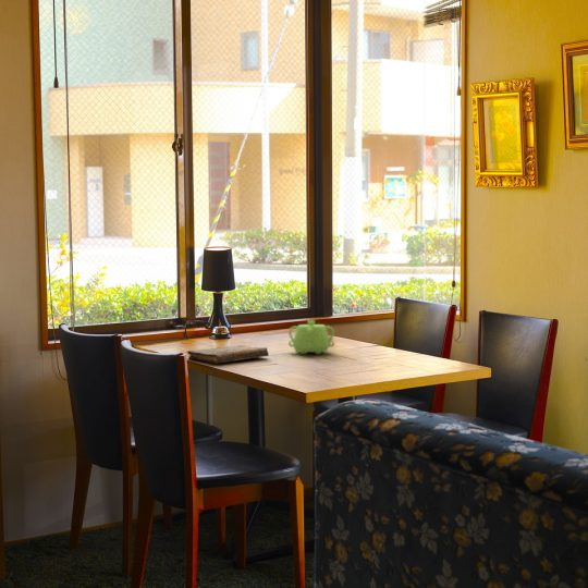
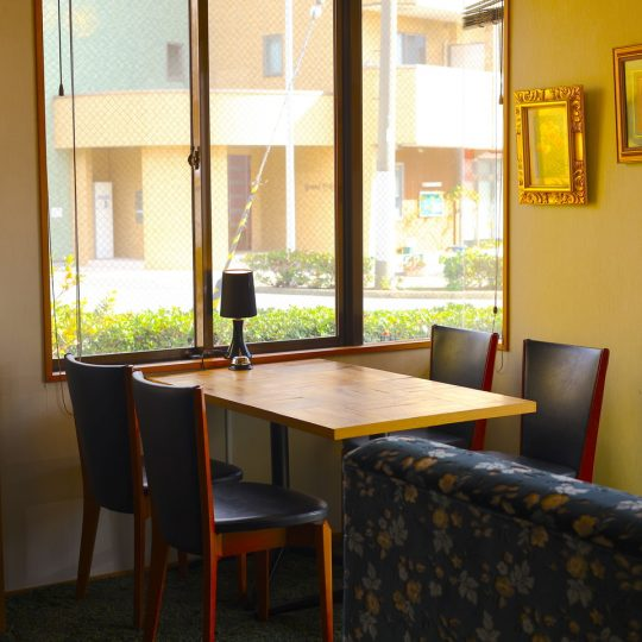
- teapot [287,319,335,355]
- book [186,344,270,365]
